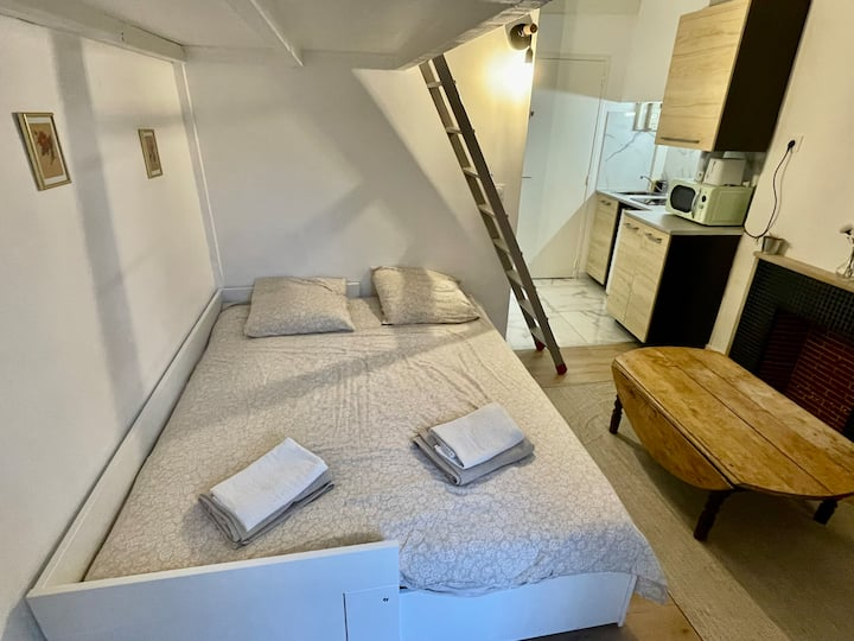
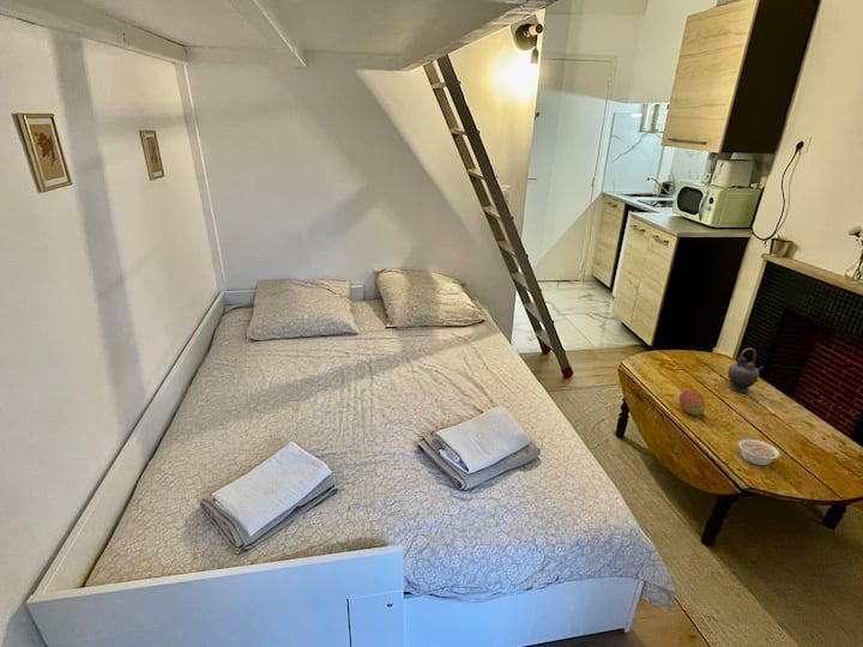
+ legume [737,439,790,466]
+ teapot [726,346,765,394]
+ fruit [678,389,707,416]
